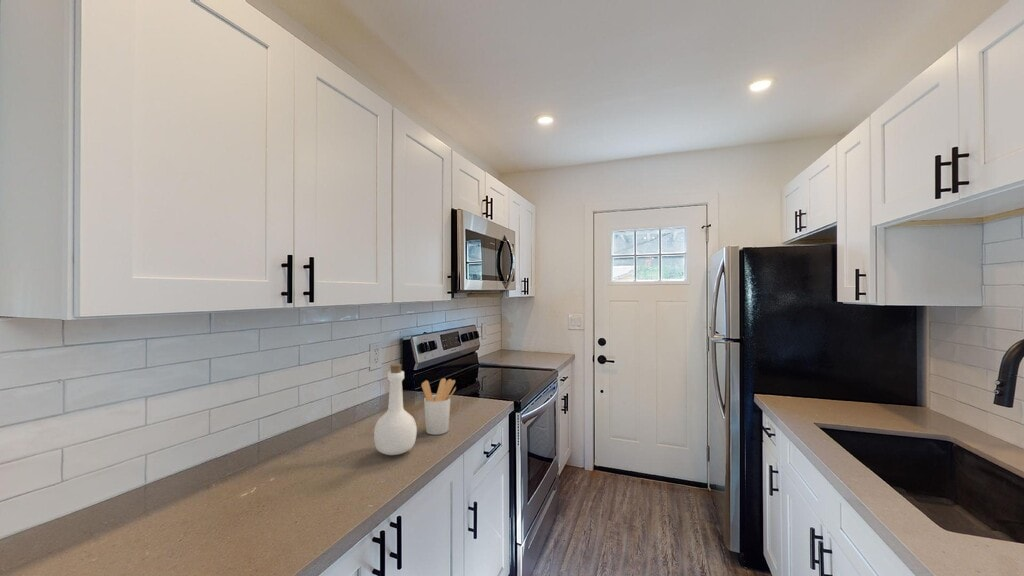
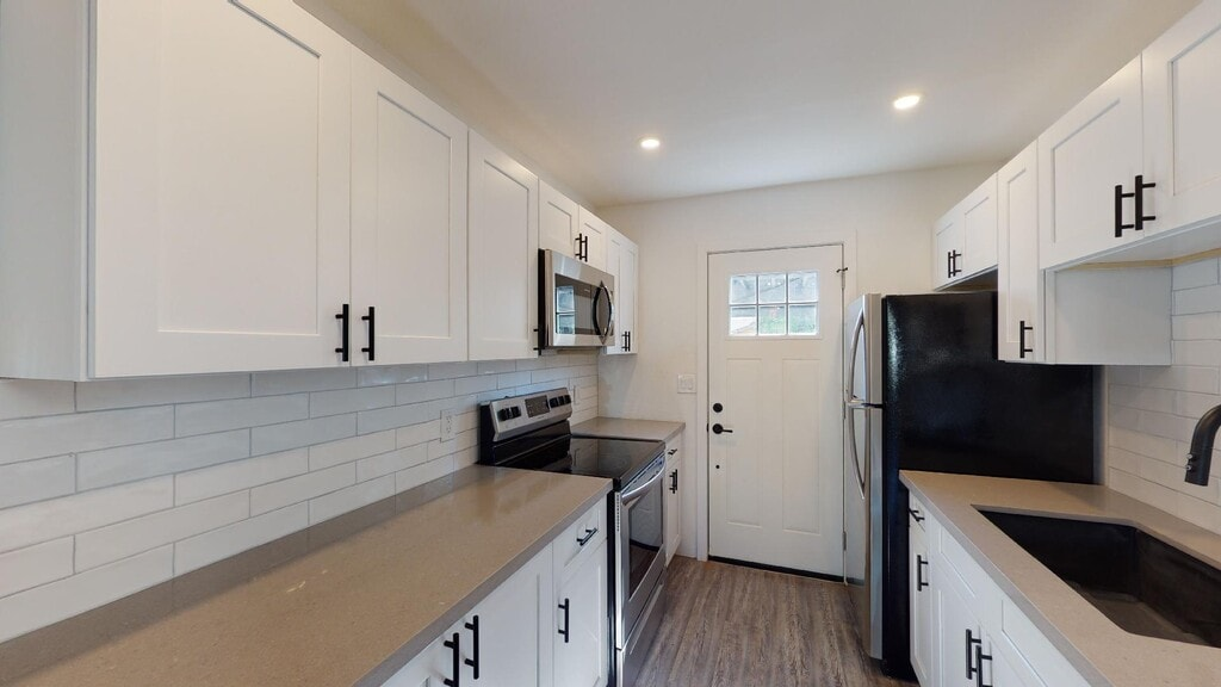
- bottle [373,363,418,456]
- utensil holder [421,377,457,436]
